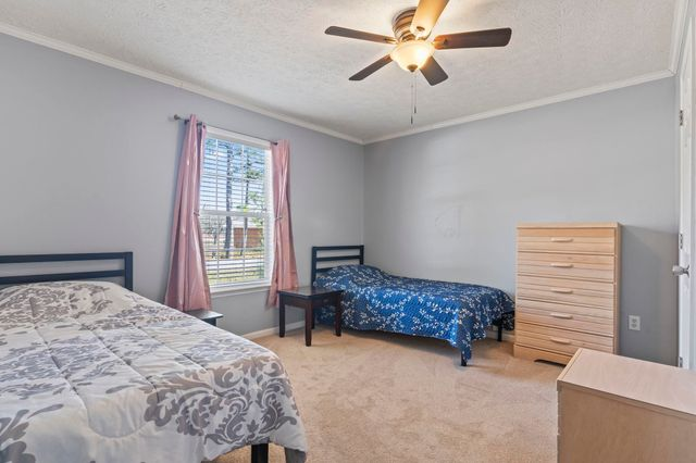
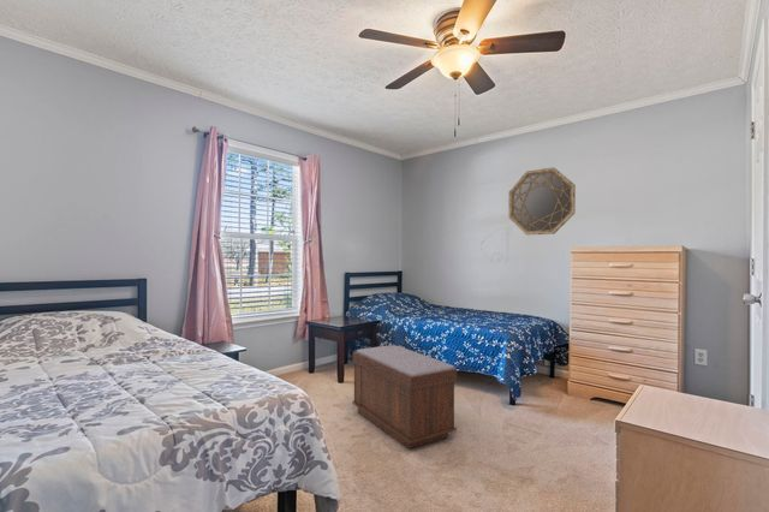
+ bench [351,344,458,450]
+ home mirror [508,167,577,236]
